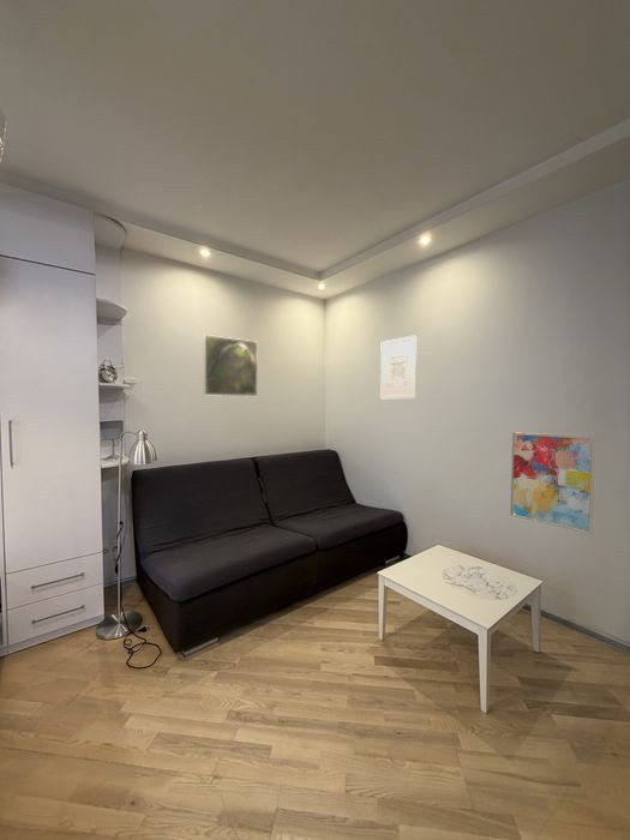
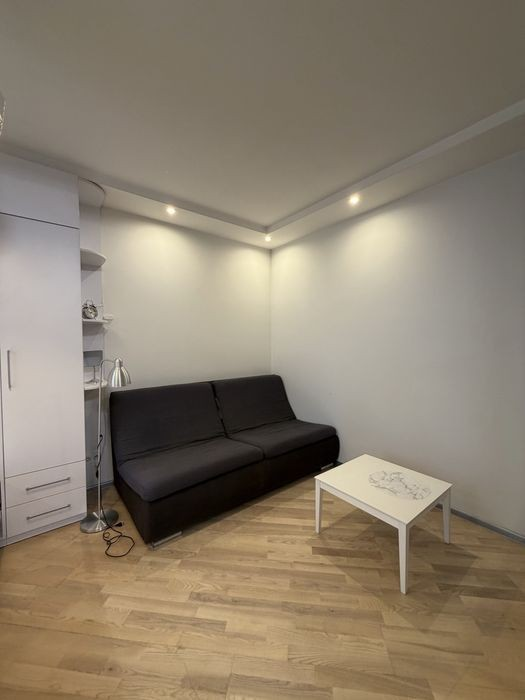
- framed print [202,334,259,397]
- wall art [509,431,596,535]
- wall art [379,334,418,400]
